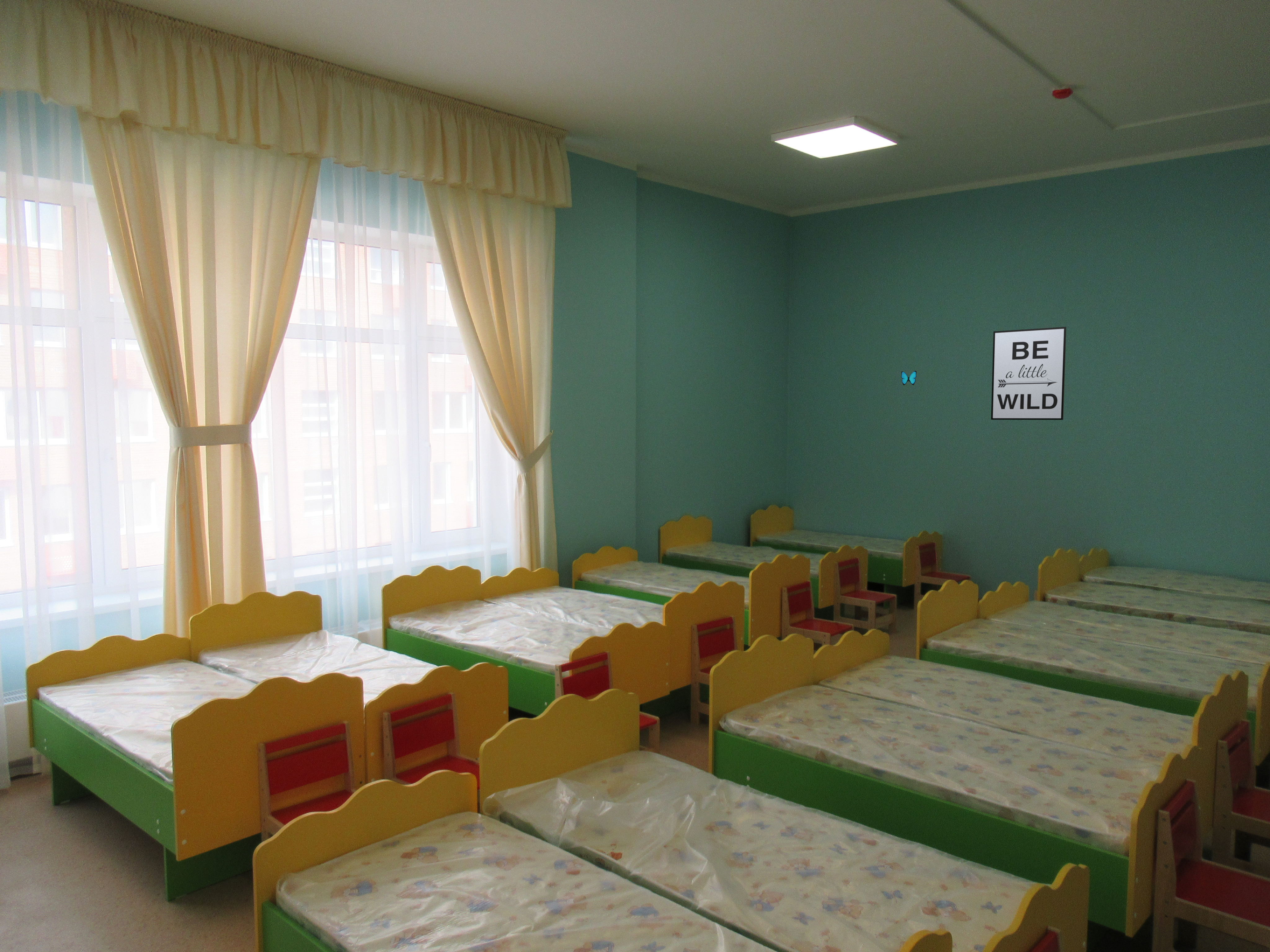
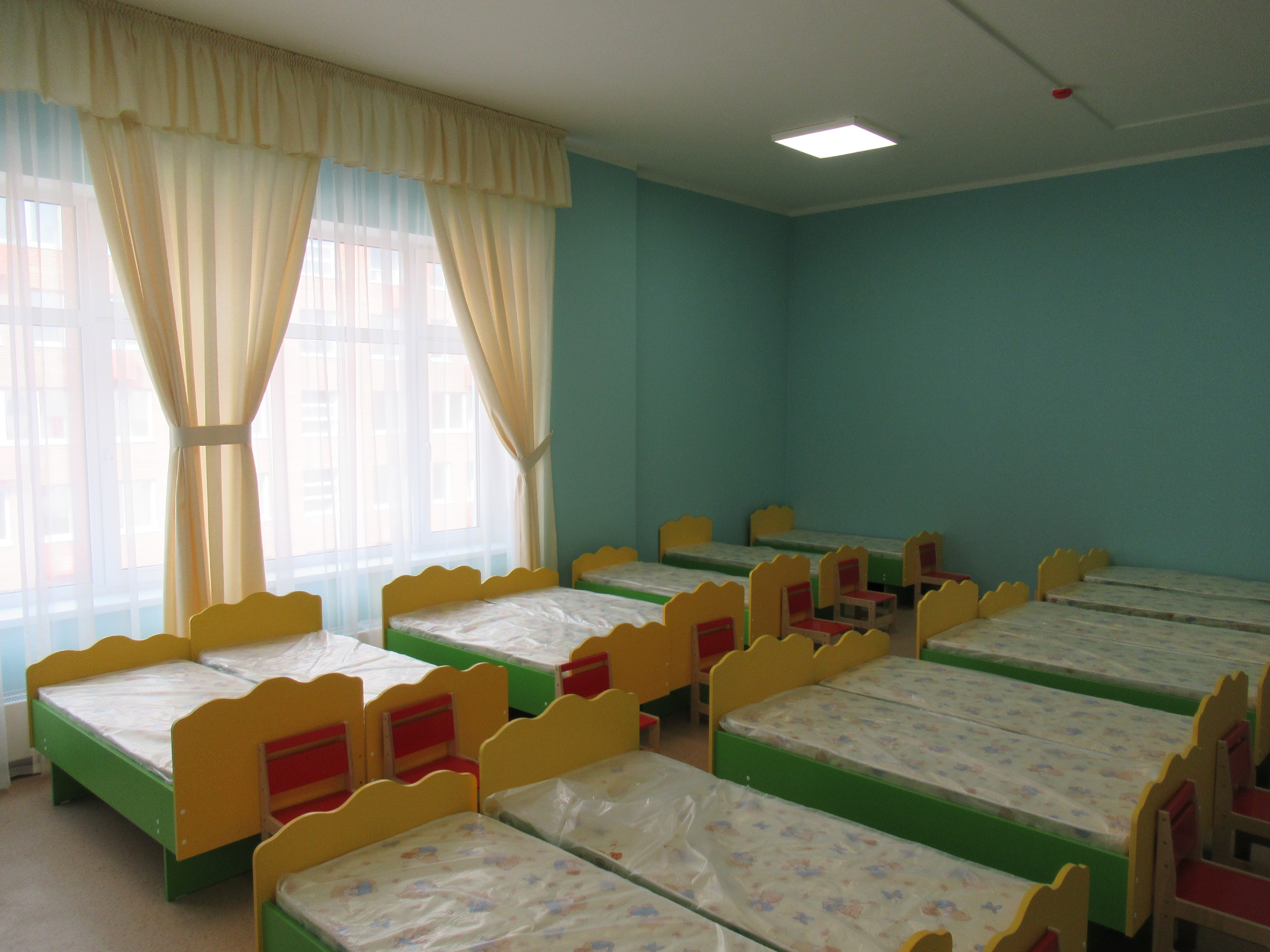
- wall art [991,327,1067,420]
- decorative butterfly [901,371,917,386]
